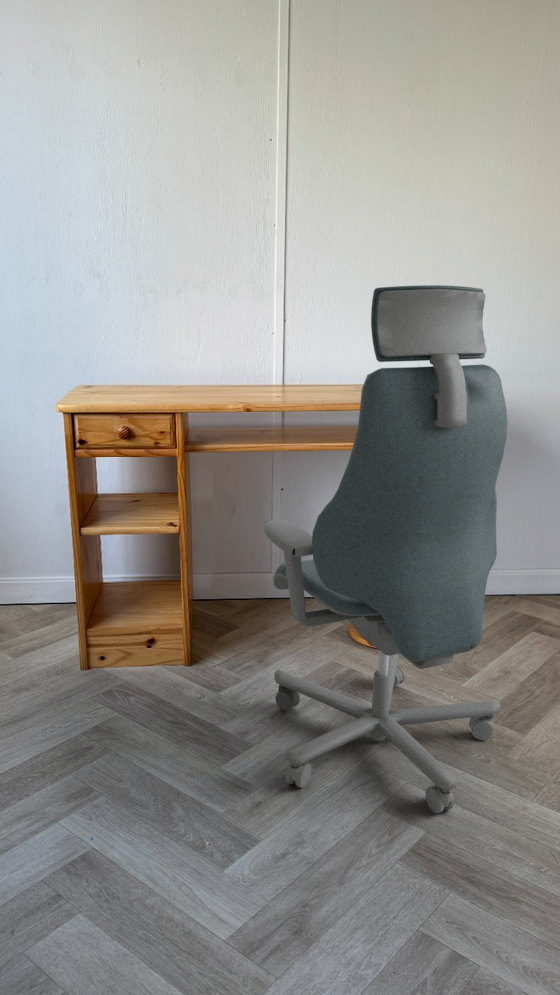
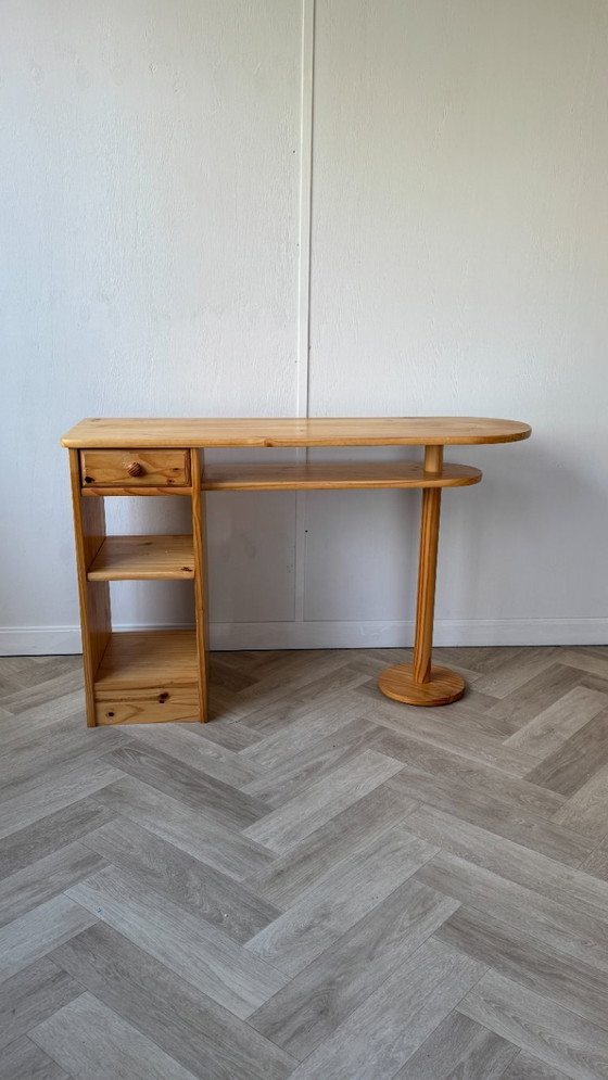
- office chair [263,284,508,814]
